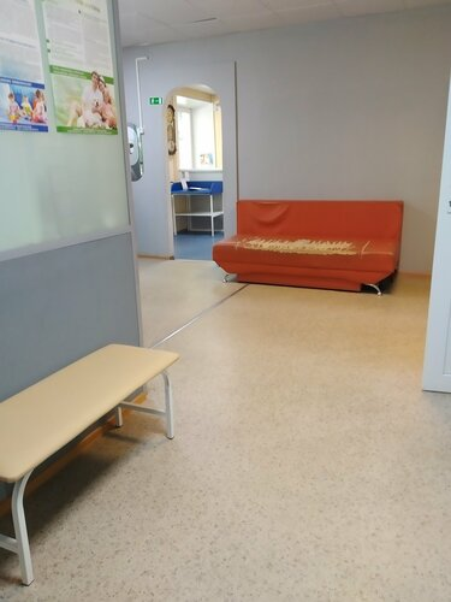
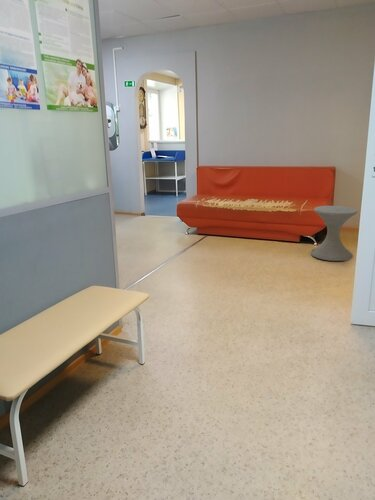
+ side table [310,205,358,262]
